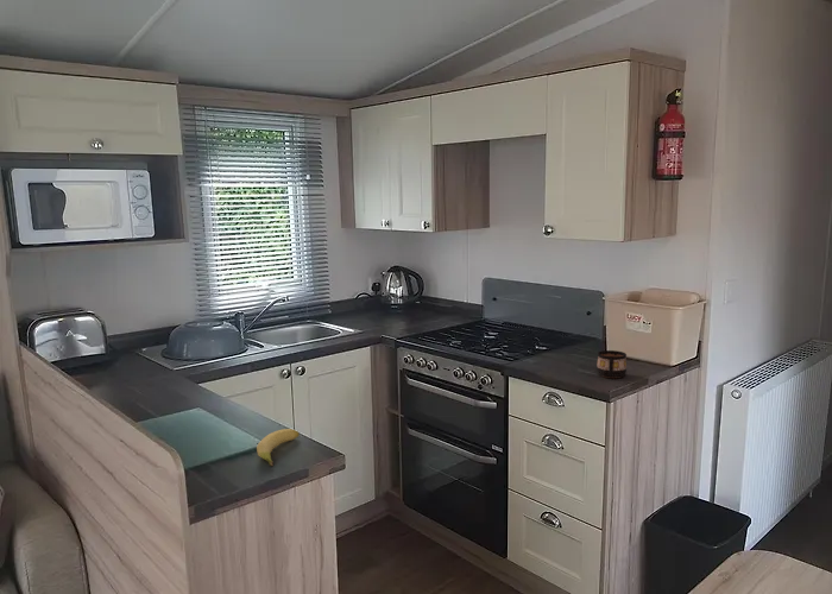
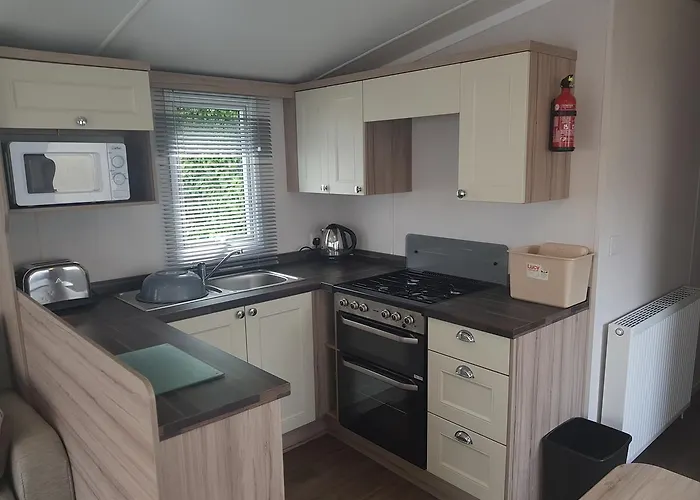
- banana [256,428,301,467]
- cup [595,349,628,379]
